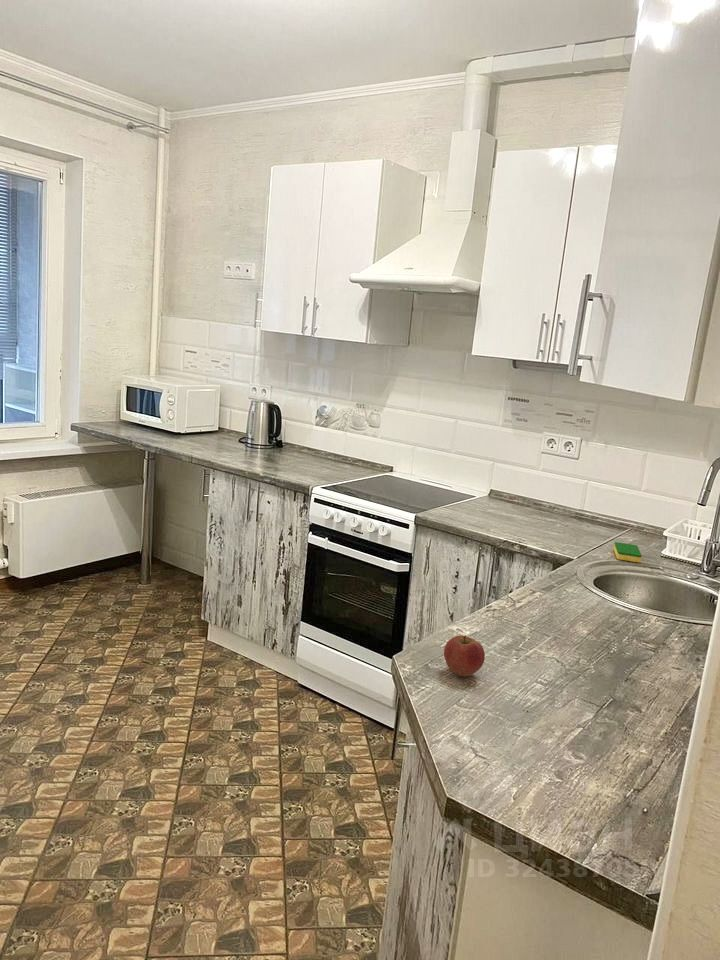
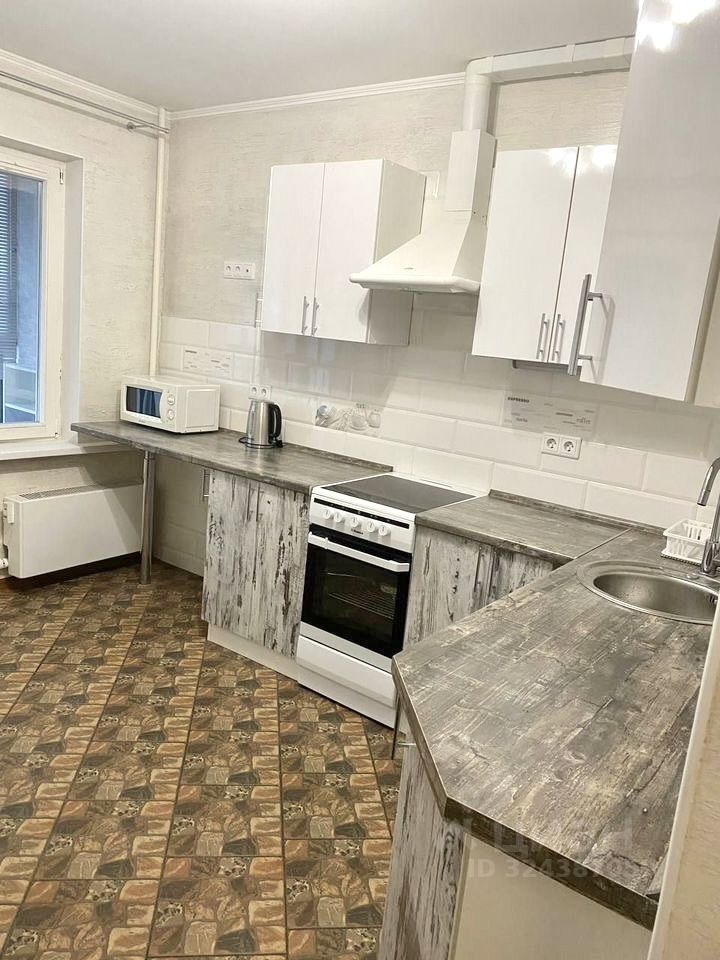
- dish sponge [613,541,643,564]
- apple [443,634,486,678]
